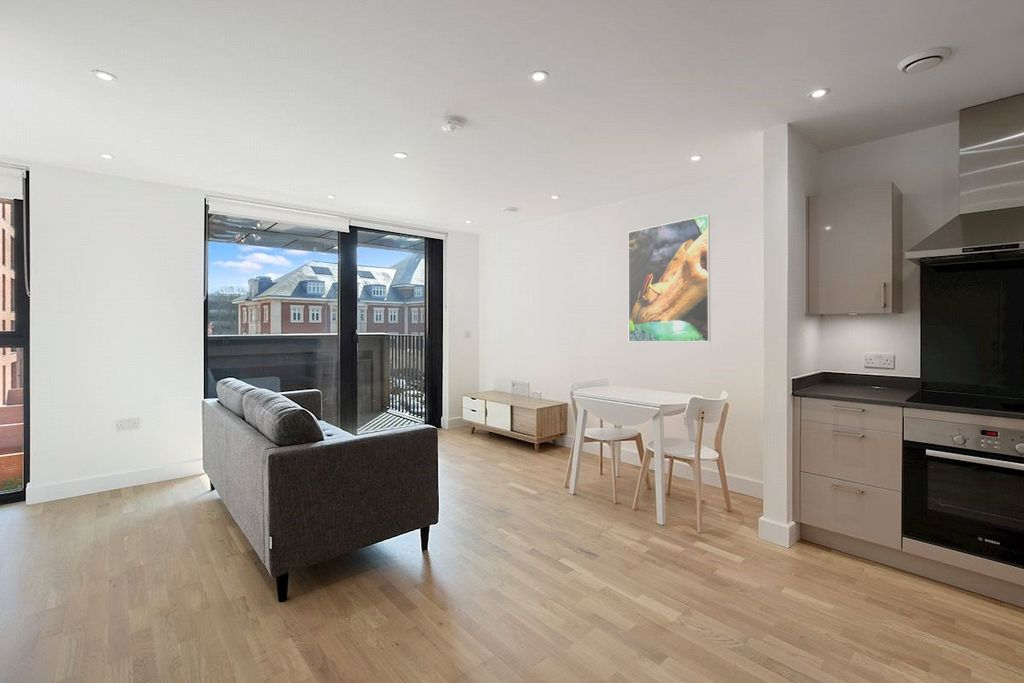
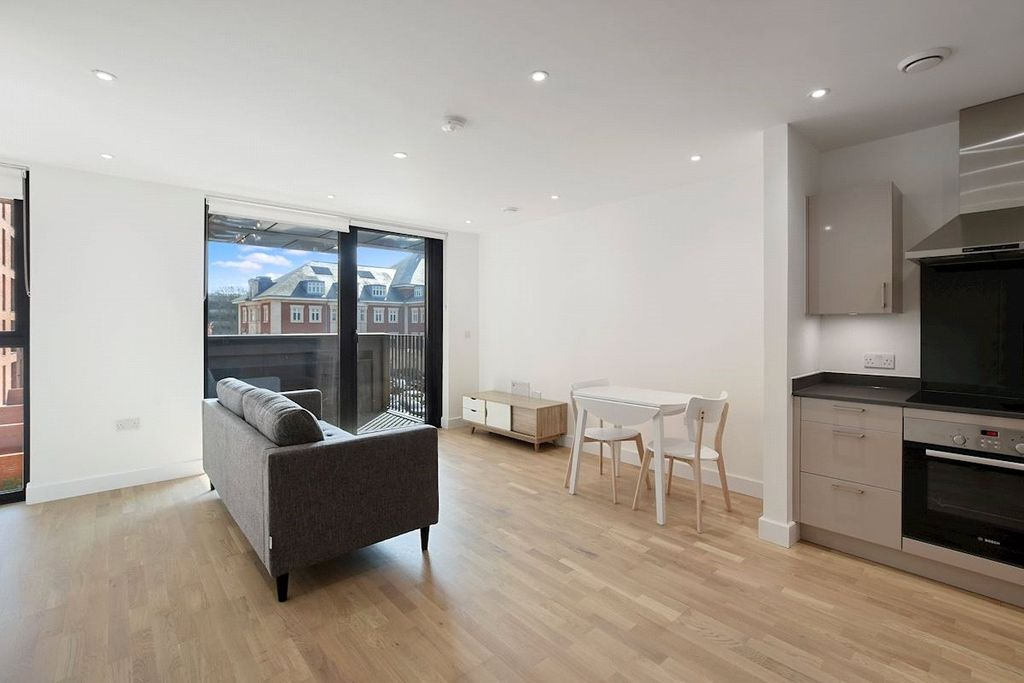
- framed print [627,214,712,343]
